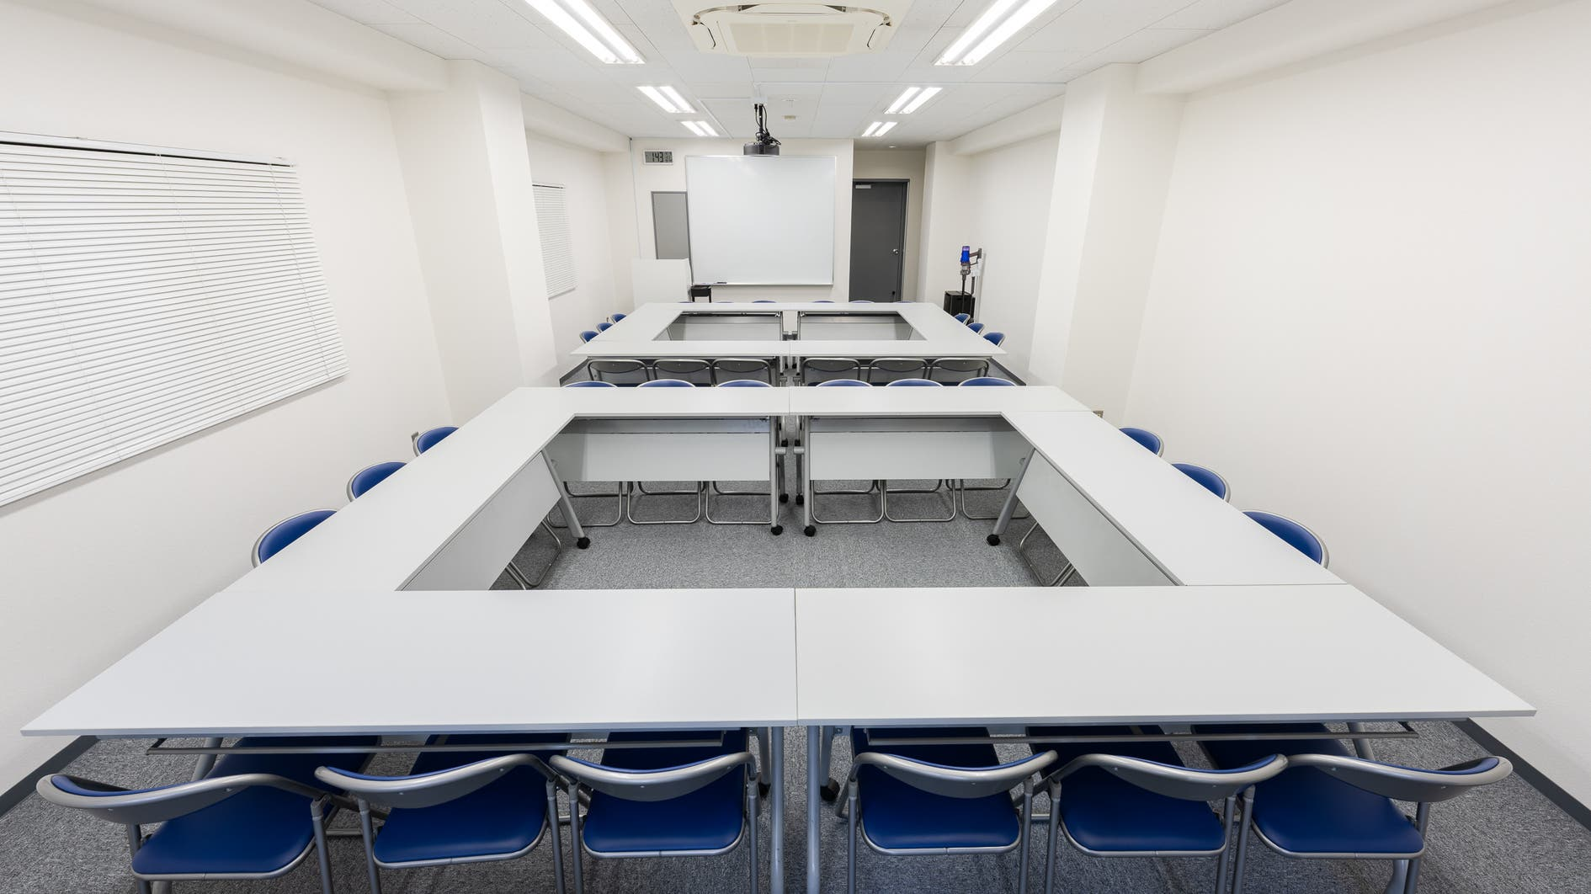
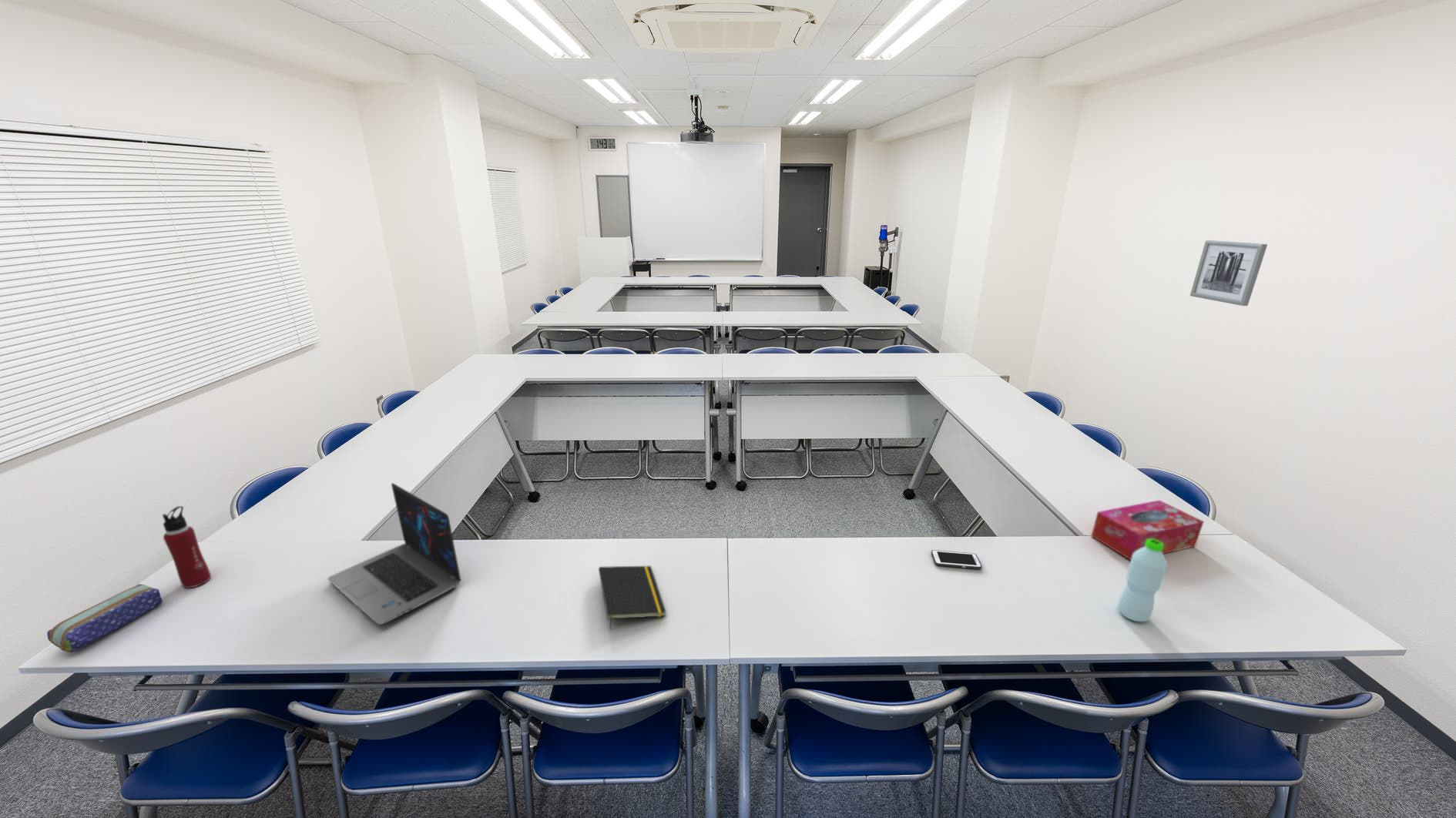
+ wall art [1189,240,1268,307]
+ water bottle [1117,539,1168,622]
+ laptop [327,482,462,625]
+ cell phone [931,549,982,569]
+ pencil case [46,583,163,652]
+ water bottle [162,505,212,588]
+ tissue box [1091,499,1205,561]
+ notepad [598,565,667,631]
